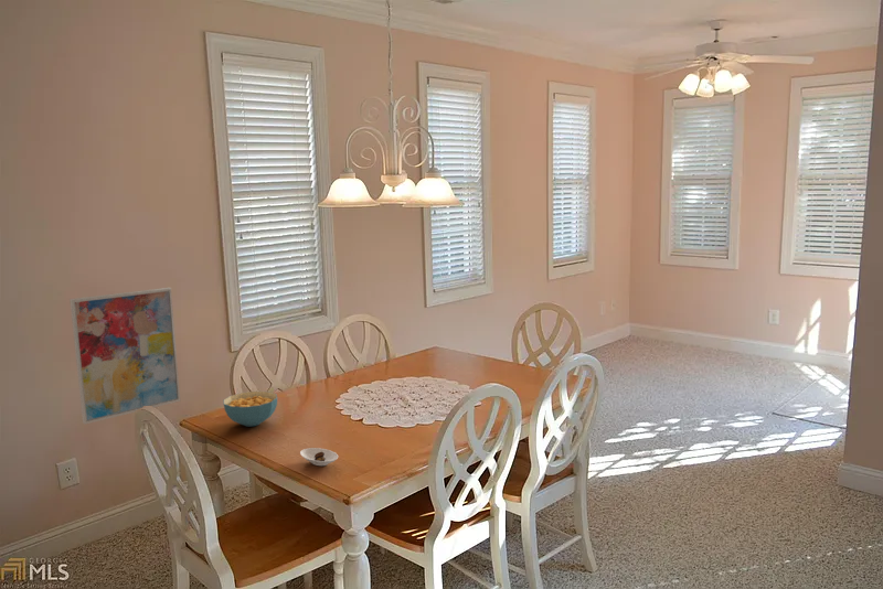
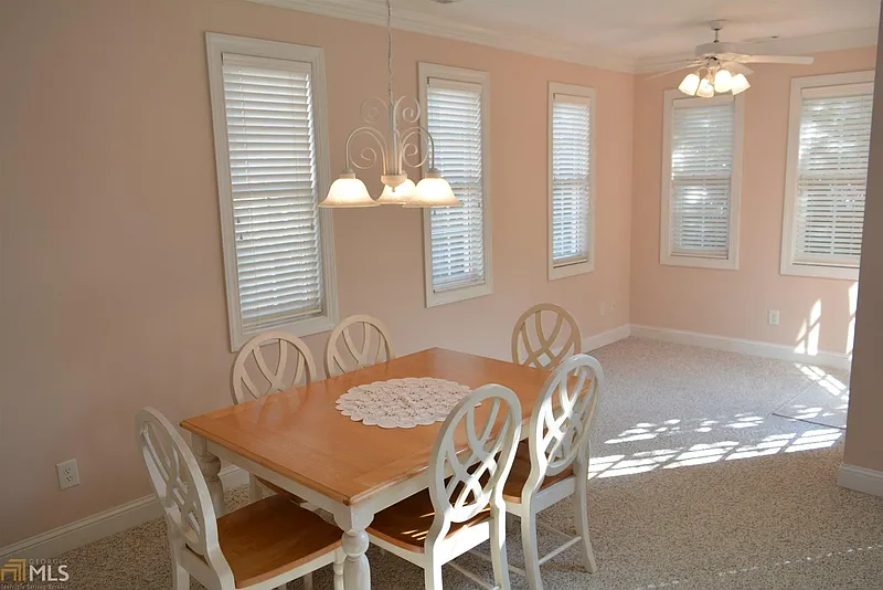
- cereal bowl [222,390,278,428]
- wall art [68,287,181,425]
- saucer [299,447,339,467]
